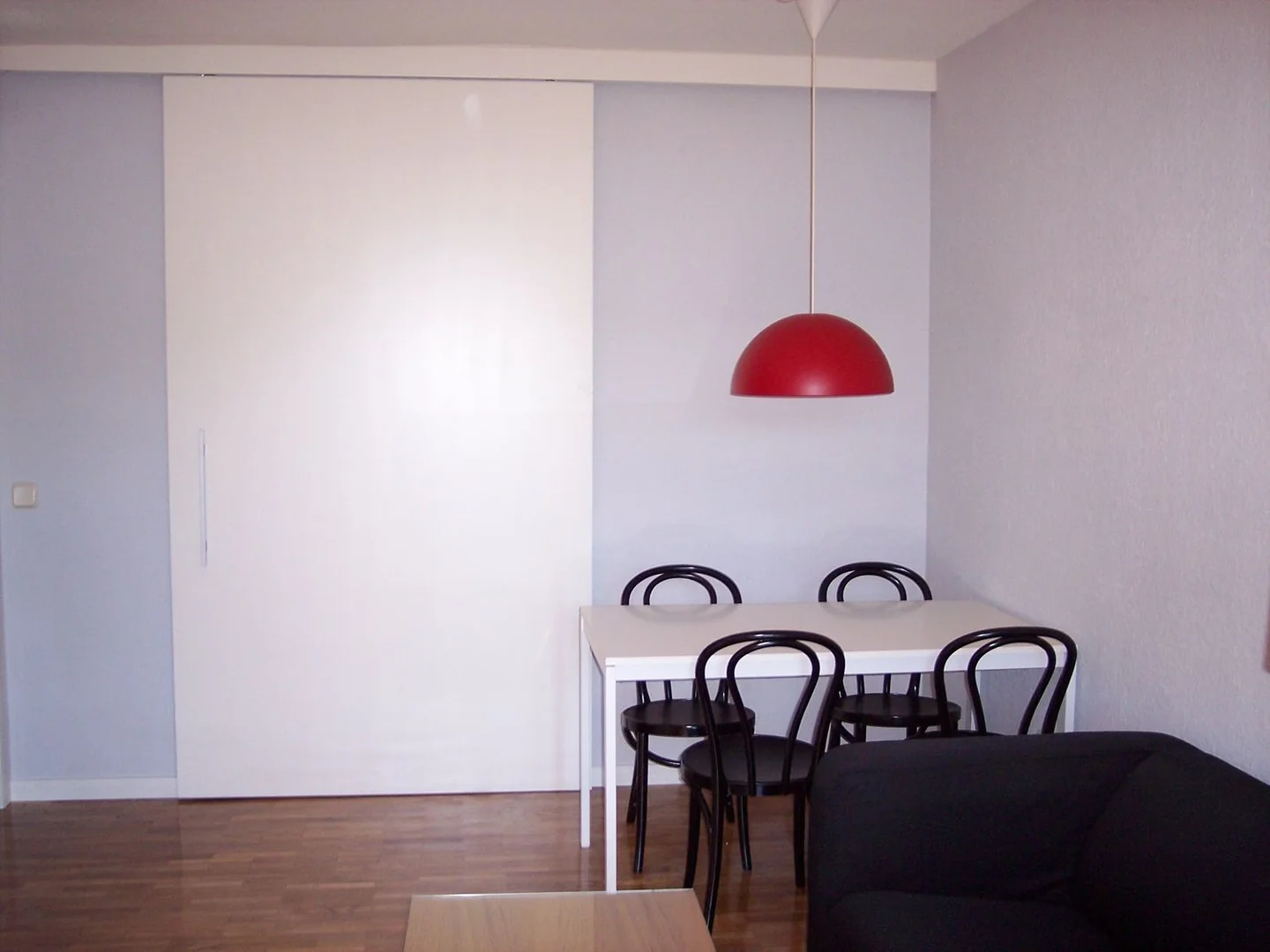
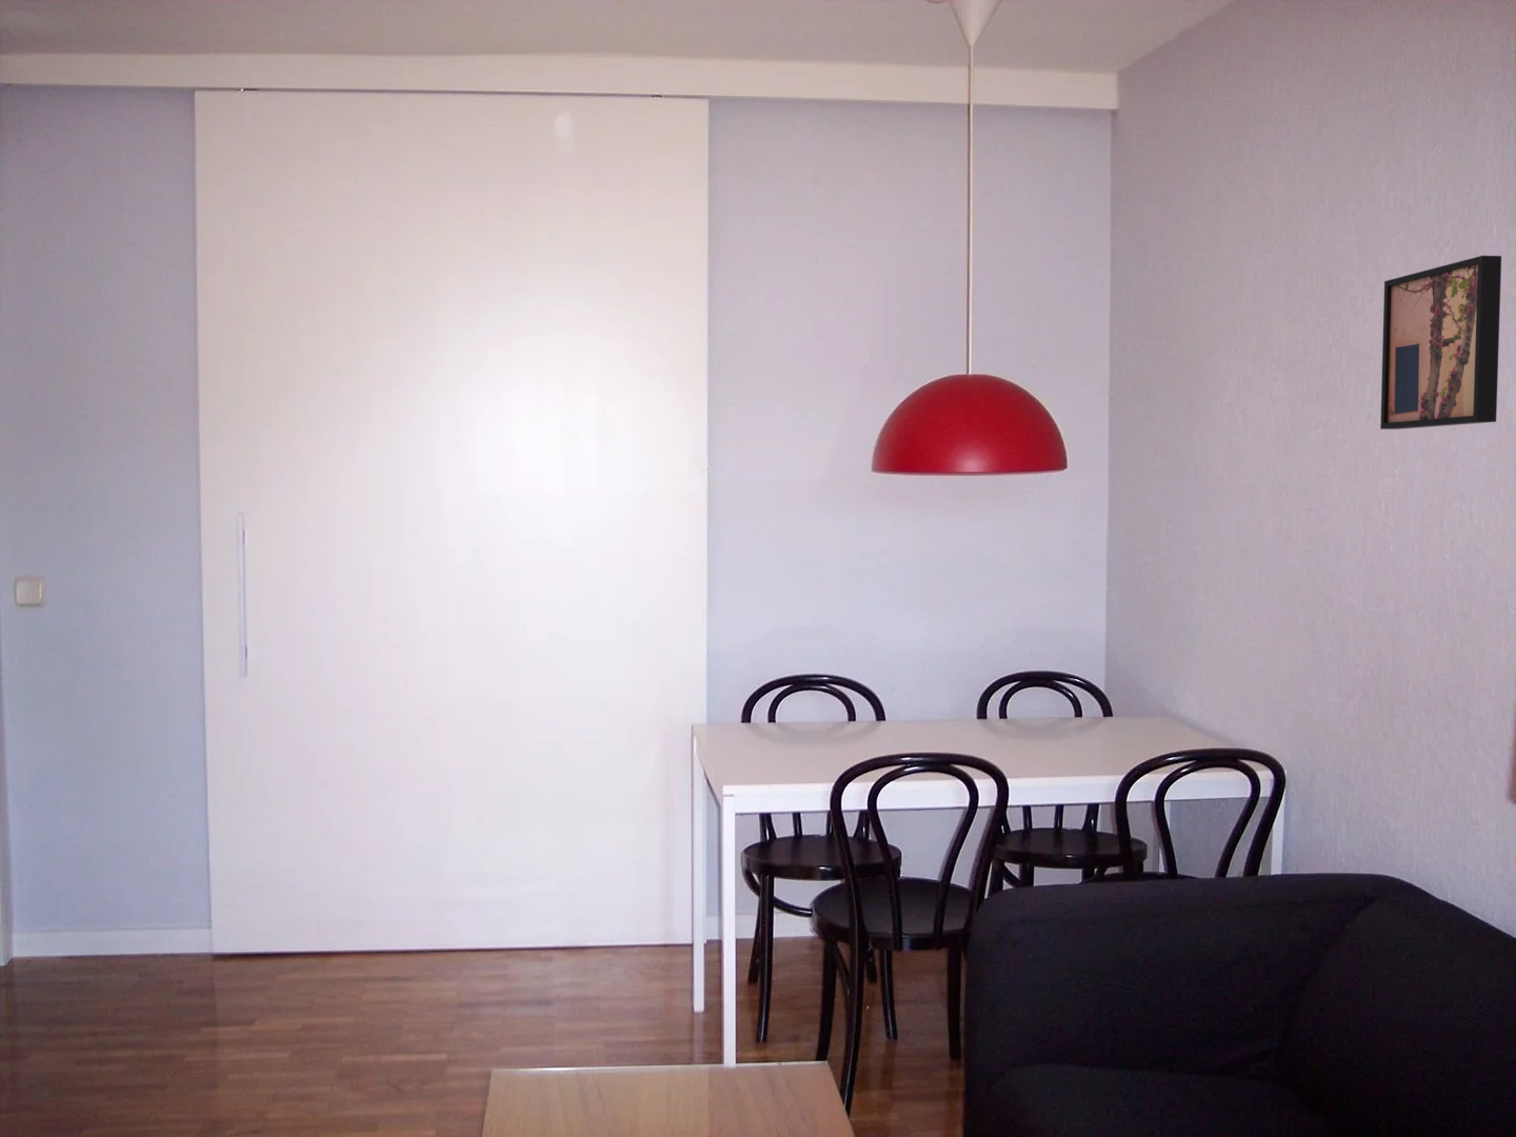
+ wall art [1379,254,1503,431]
